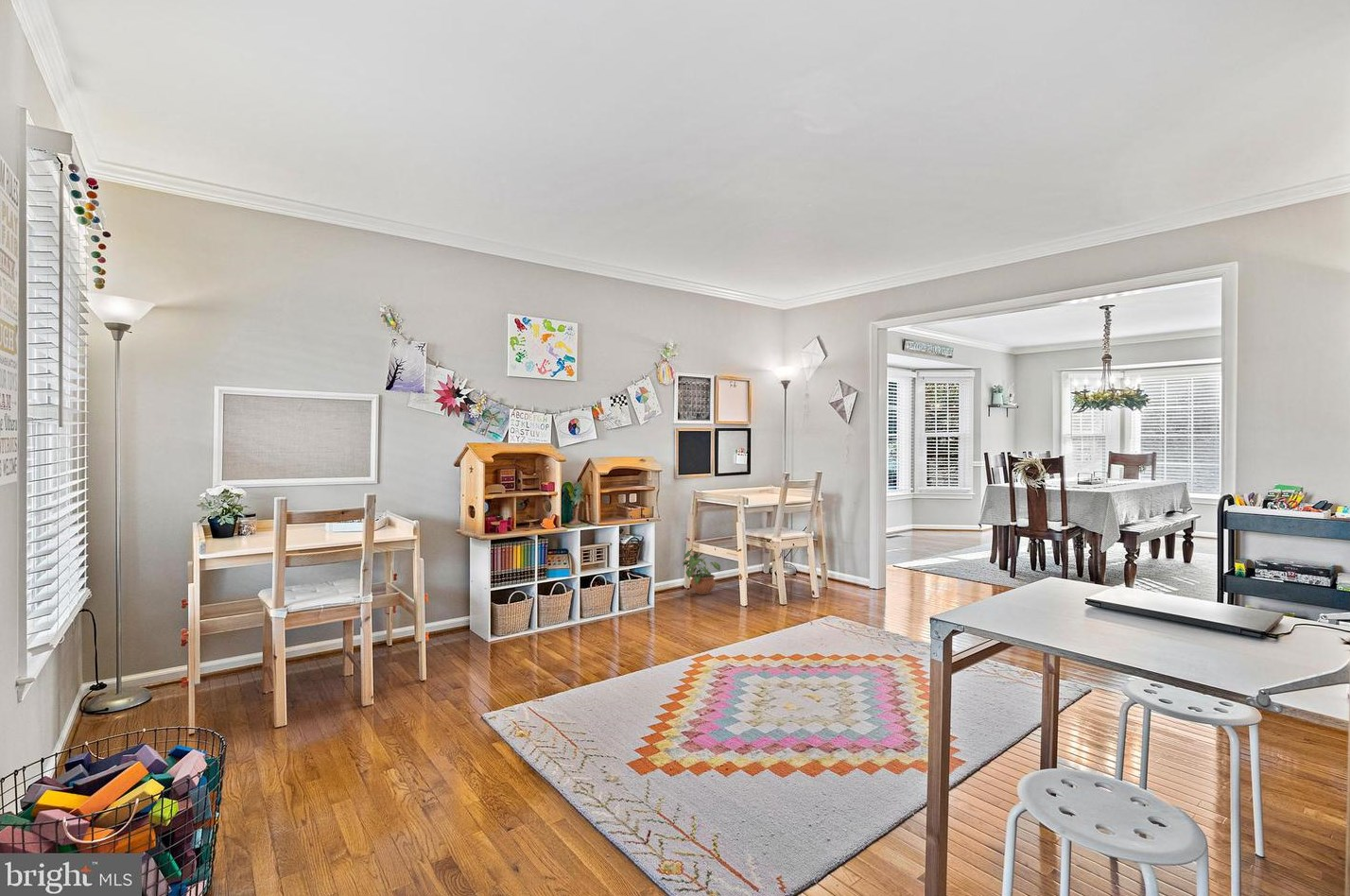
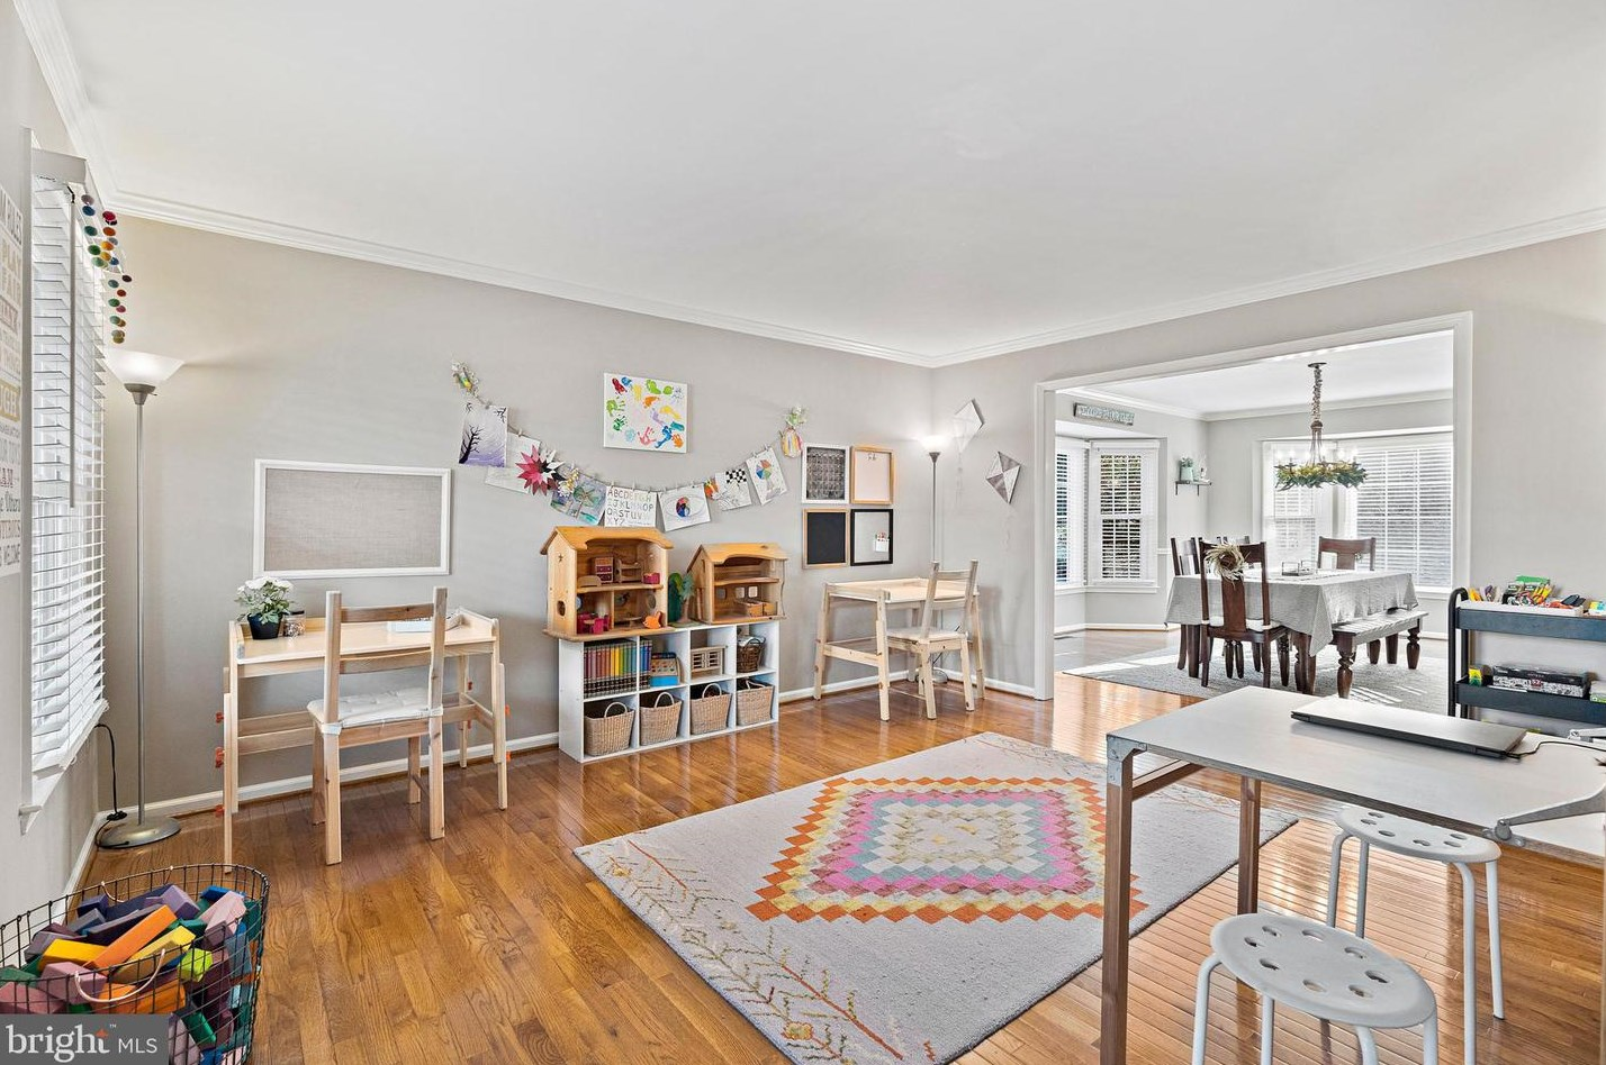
- potted plant [682,548,721,595]
